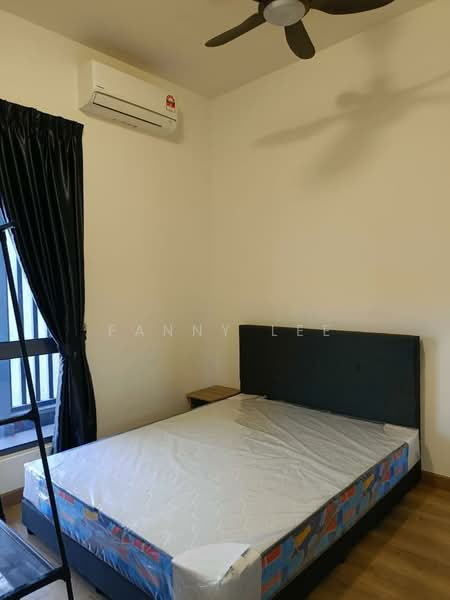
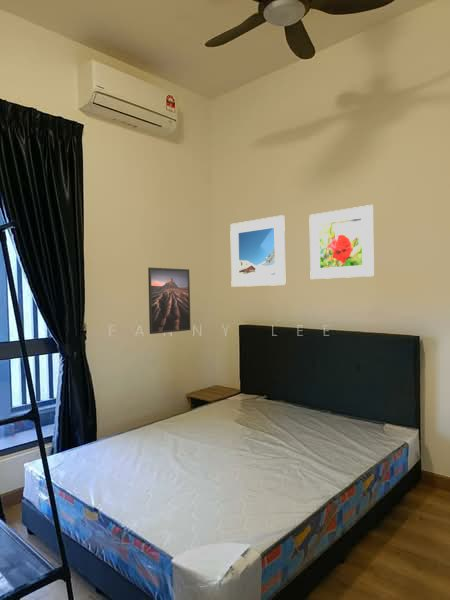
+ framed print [229,214,287,288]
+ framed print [147,267,192,335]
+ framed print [308,204,376,280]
